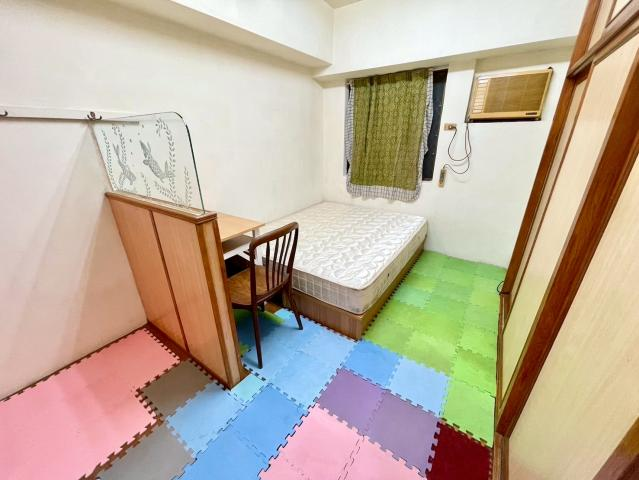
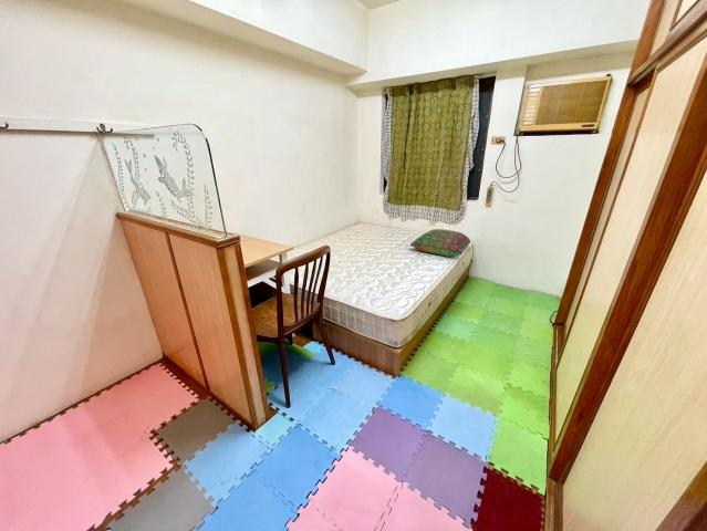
+ pillow [409,228,471,258]
